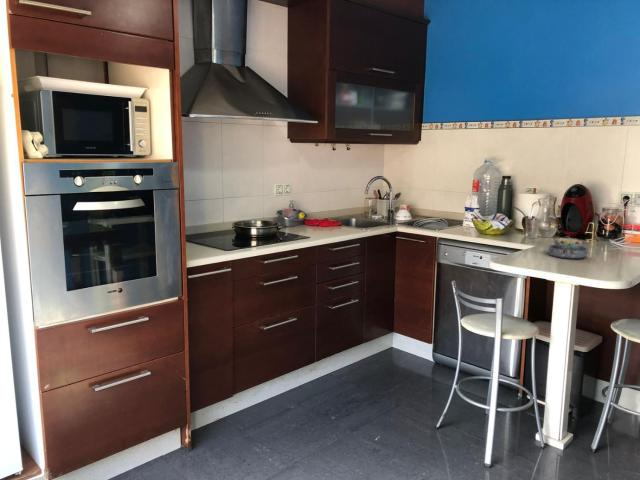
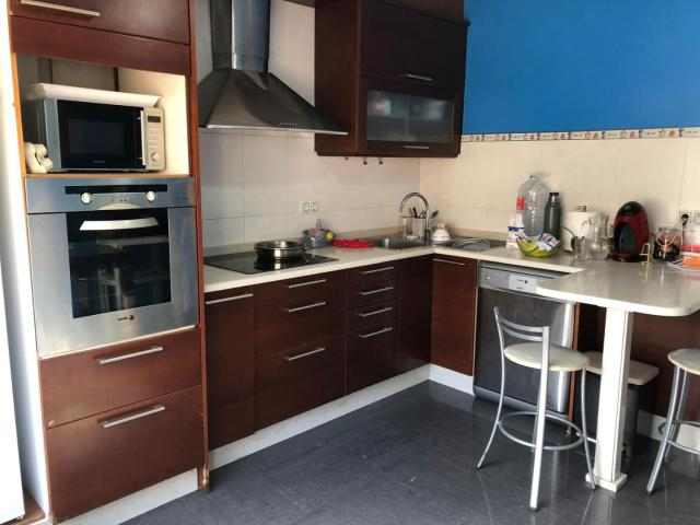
- bowl [547,237,590,260]
